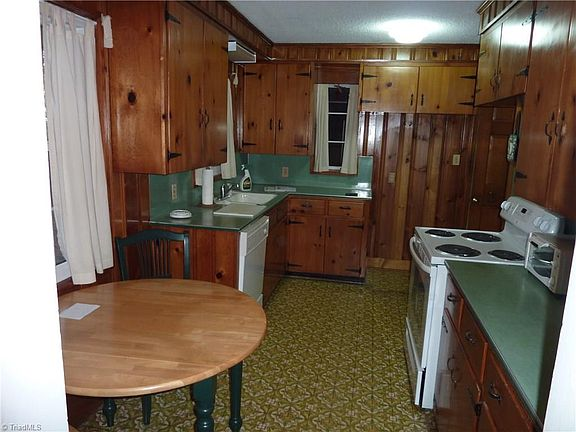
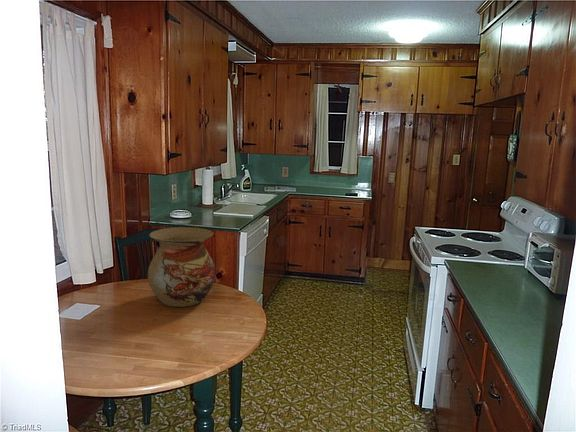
+ vase [147,226,216,308]
